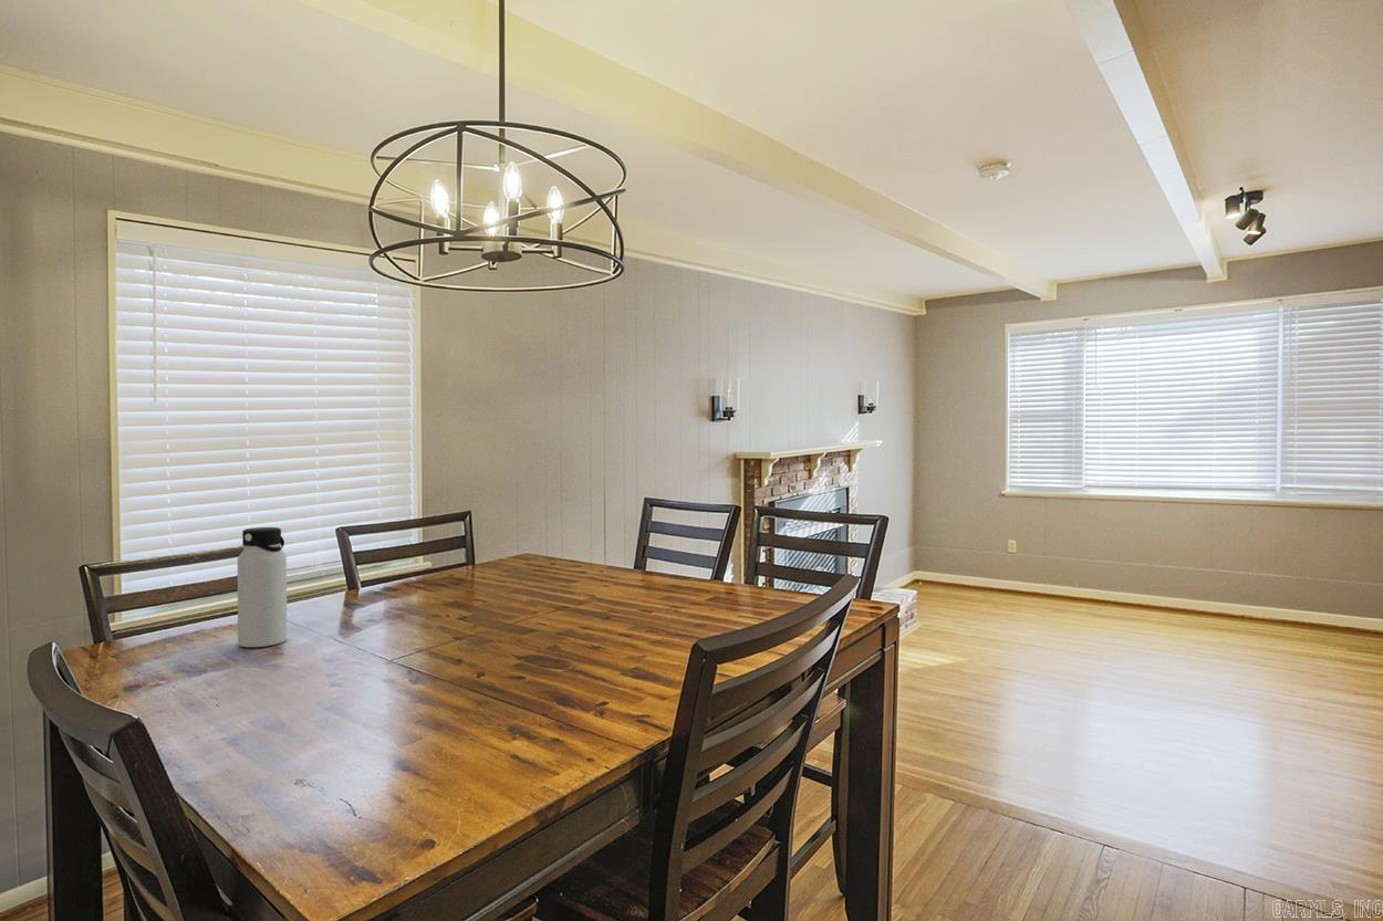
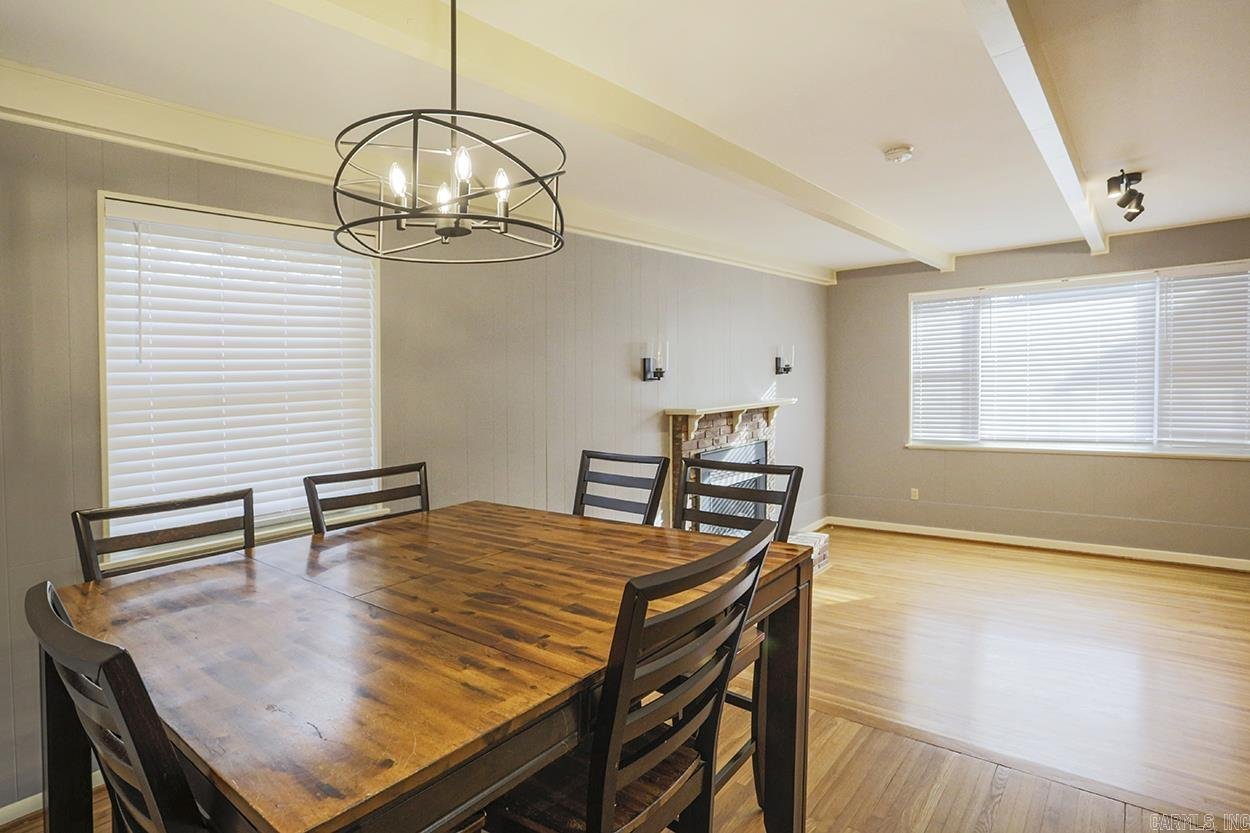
- water bottle [237,526,288,648]
